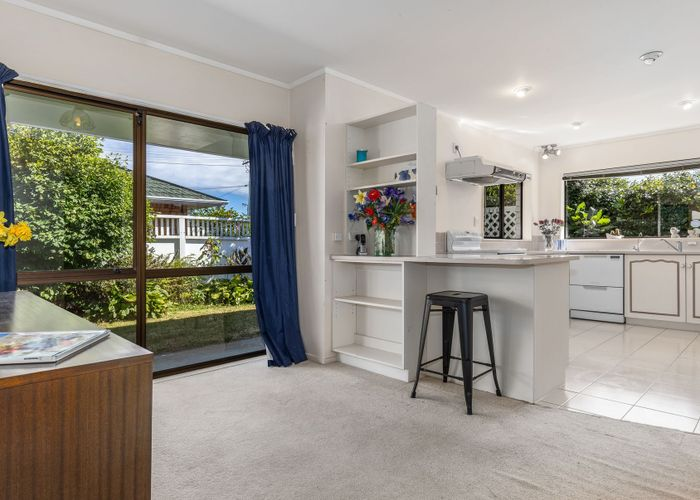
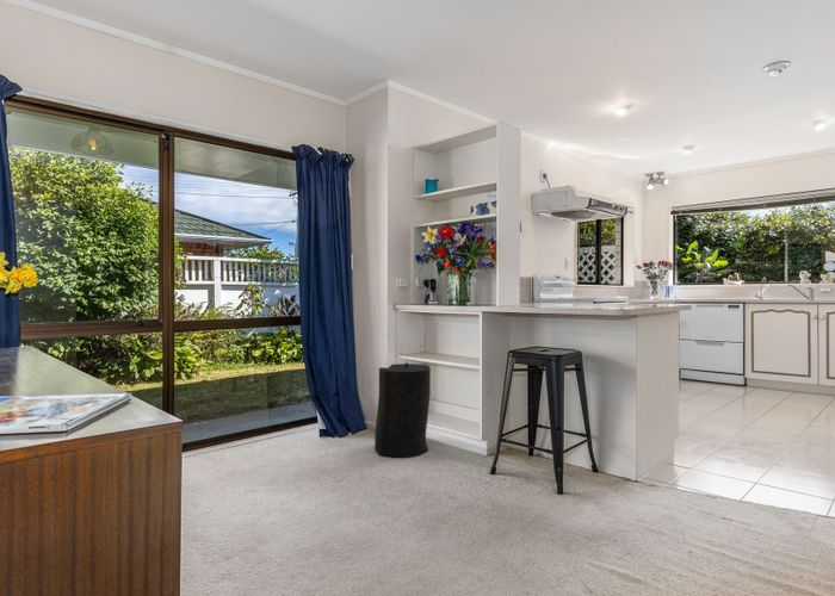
+ trash can [373,360,432,459]
